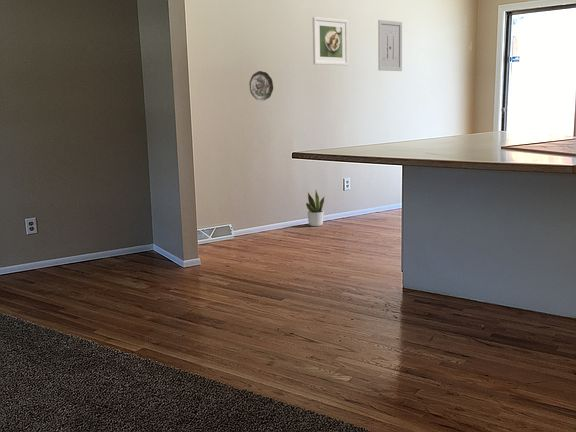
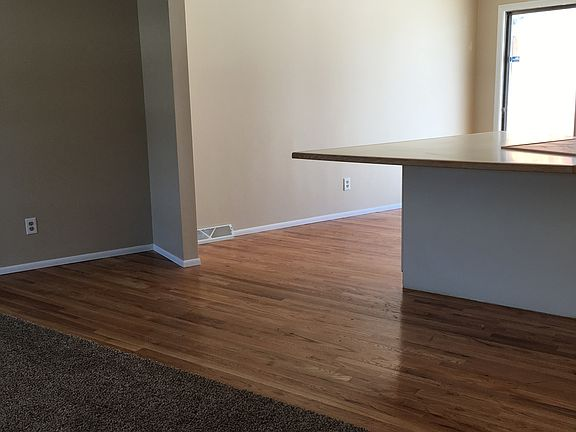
- potted plant [305,190,325,227]
- decorative plate [248,70,274,102]
- wall art [377,19,403,72]
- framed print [312,16,349,66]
